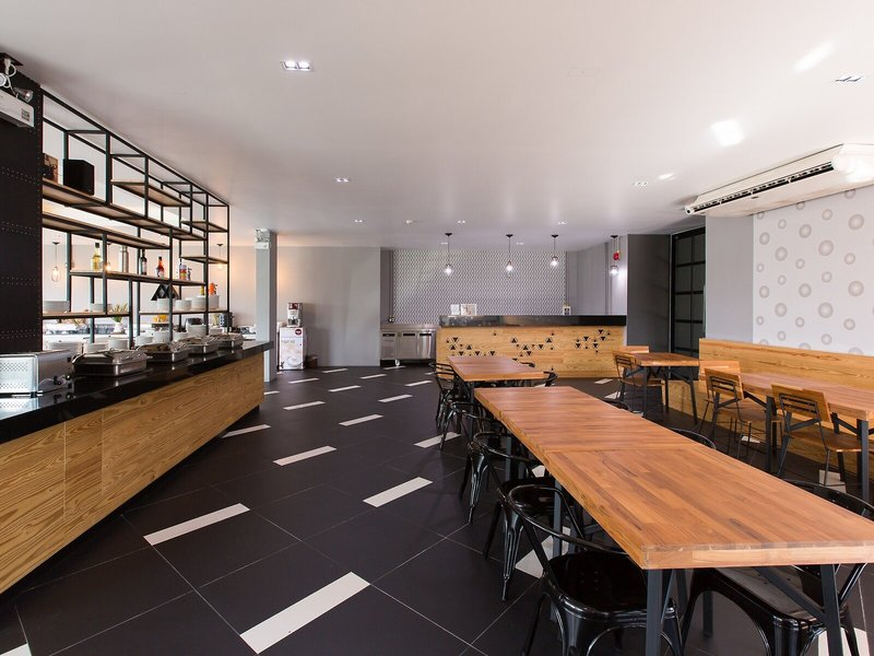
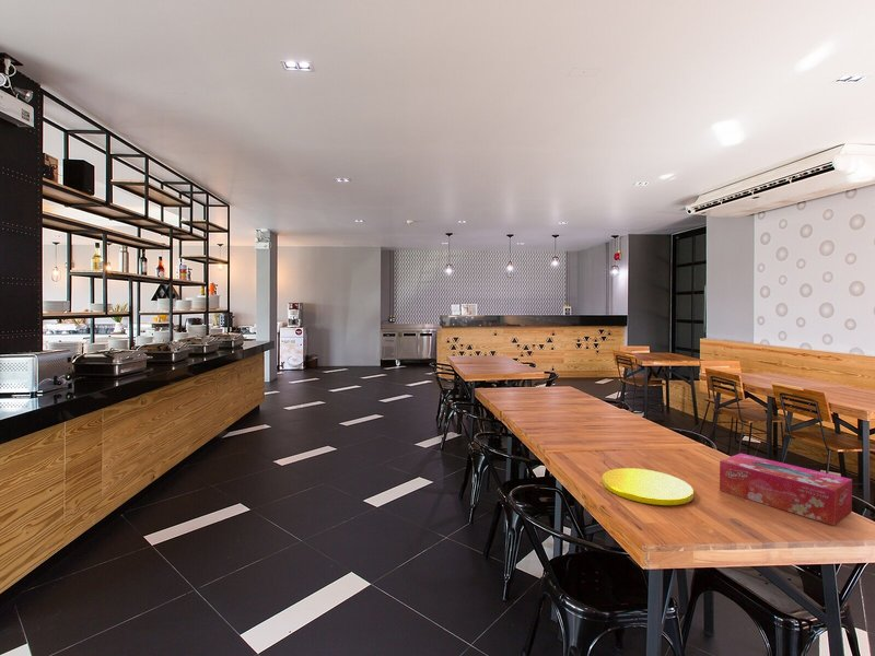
+ tissue box [719,453,853,527]
+ plate [600,467,695,506]
